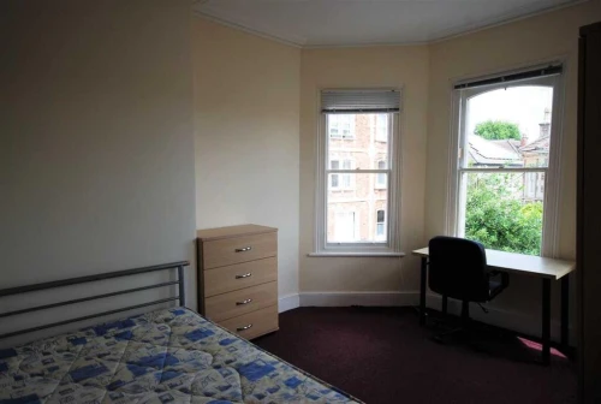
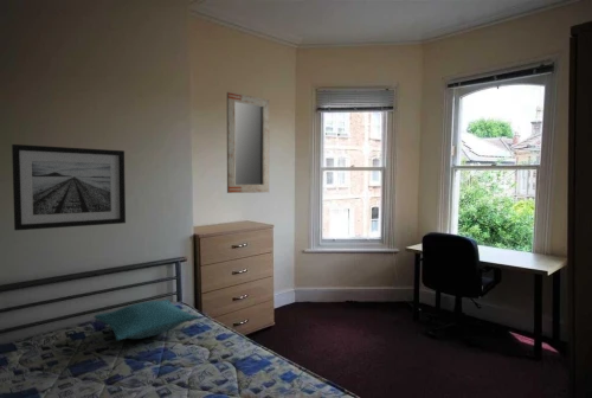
+ home mirror [226,91,270,194]
+ pillow [94,298,200,342]
+ wall art [11,143,127,231]
